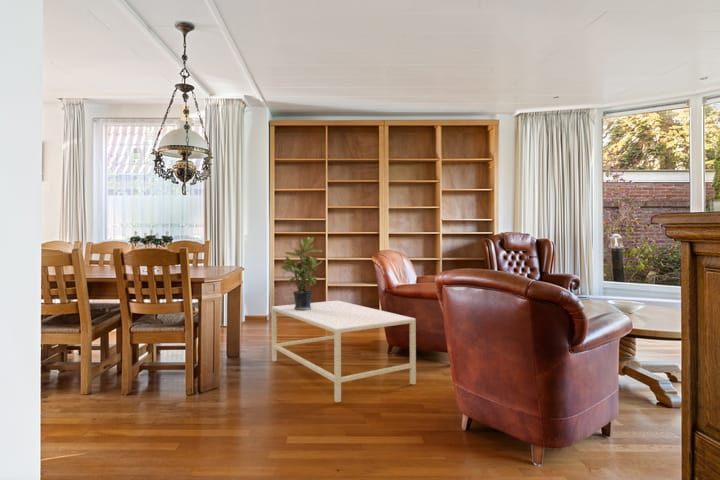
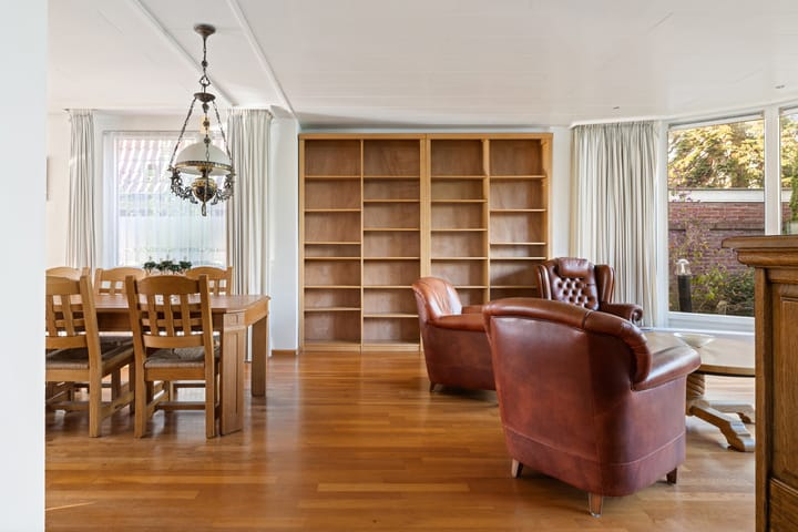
- potted plant [280,236,323,310]
- coffee table [271,300,417,403]
